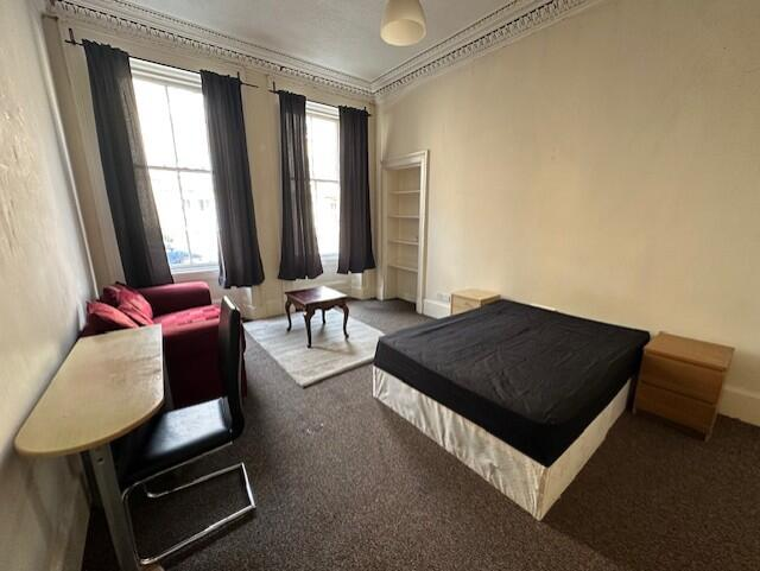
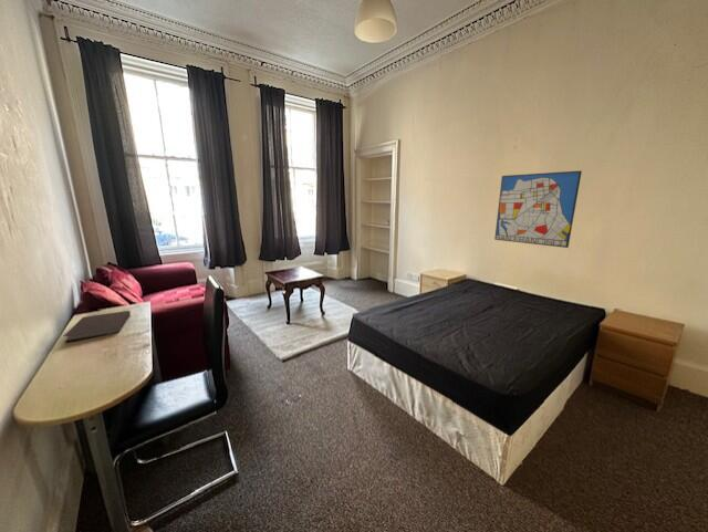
+ notebook [63,310,132,343]
+ wall art [493,169,583,249]
